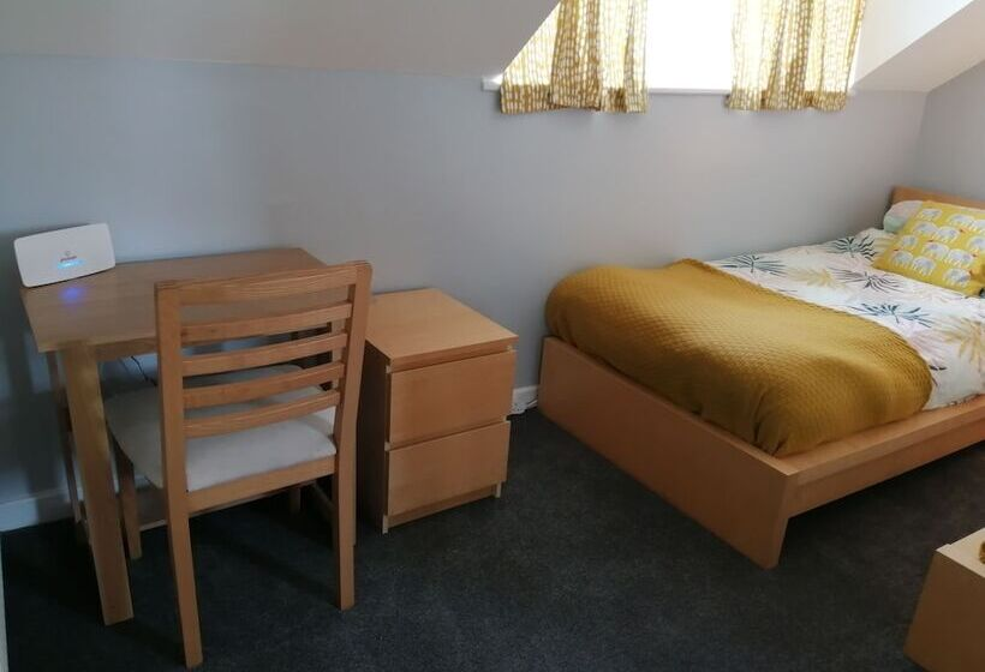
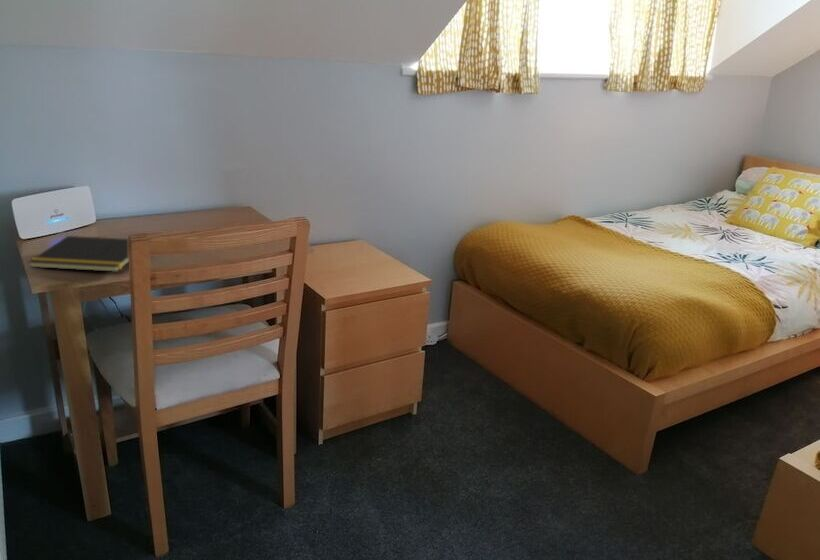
+ notepad [27,235,130,273]
